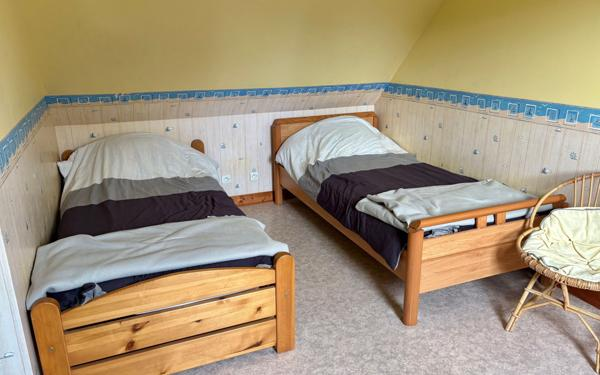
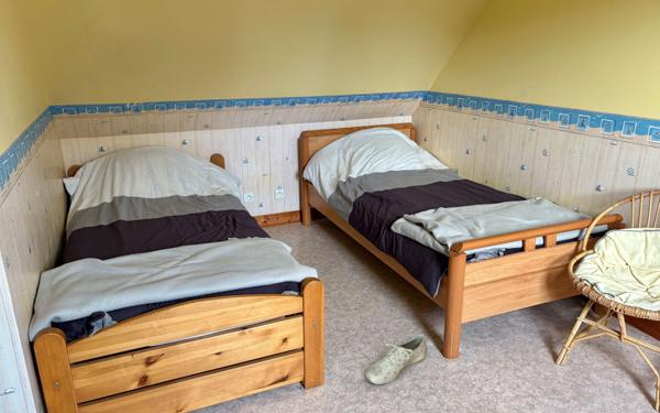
+ shoe [364,334,428,385]
